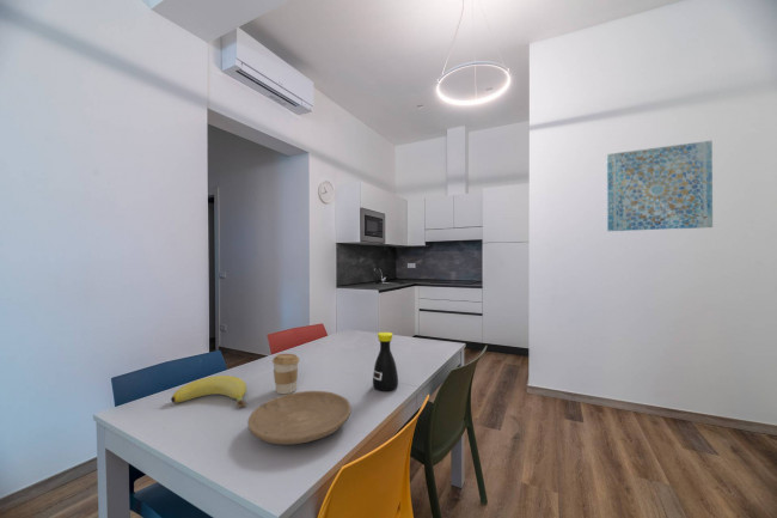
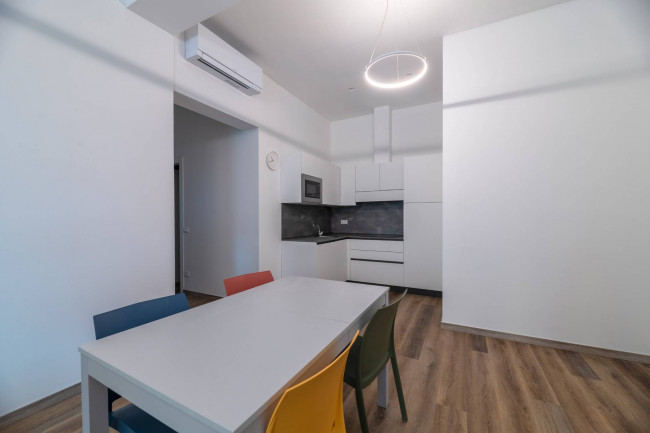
- bottle [372,331,399,392]
- coffee cup [271,353,300,395]
- banana [170,374,247,409]
- wall art [606,140,714,232]
- plate [246,390,353,446]
